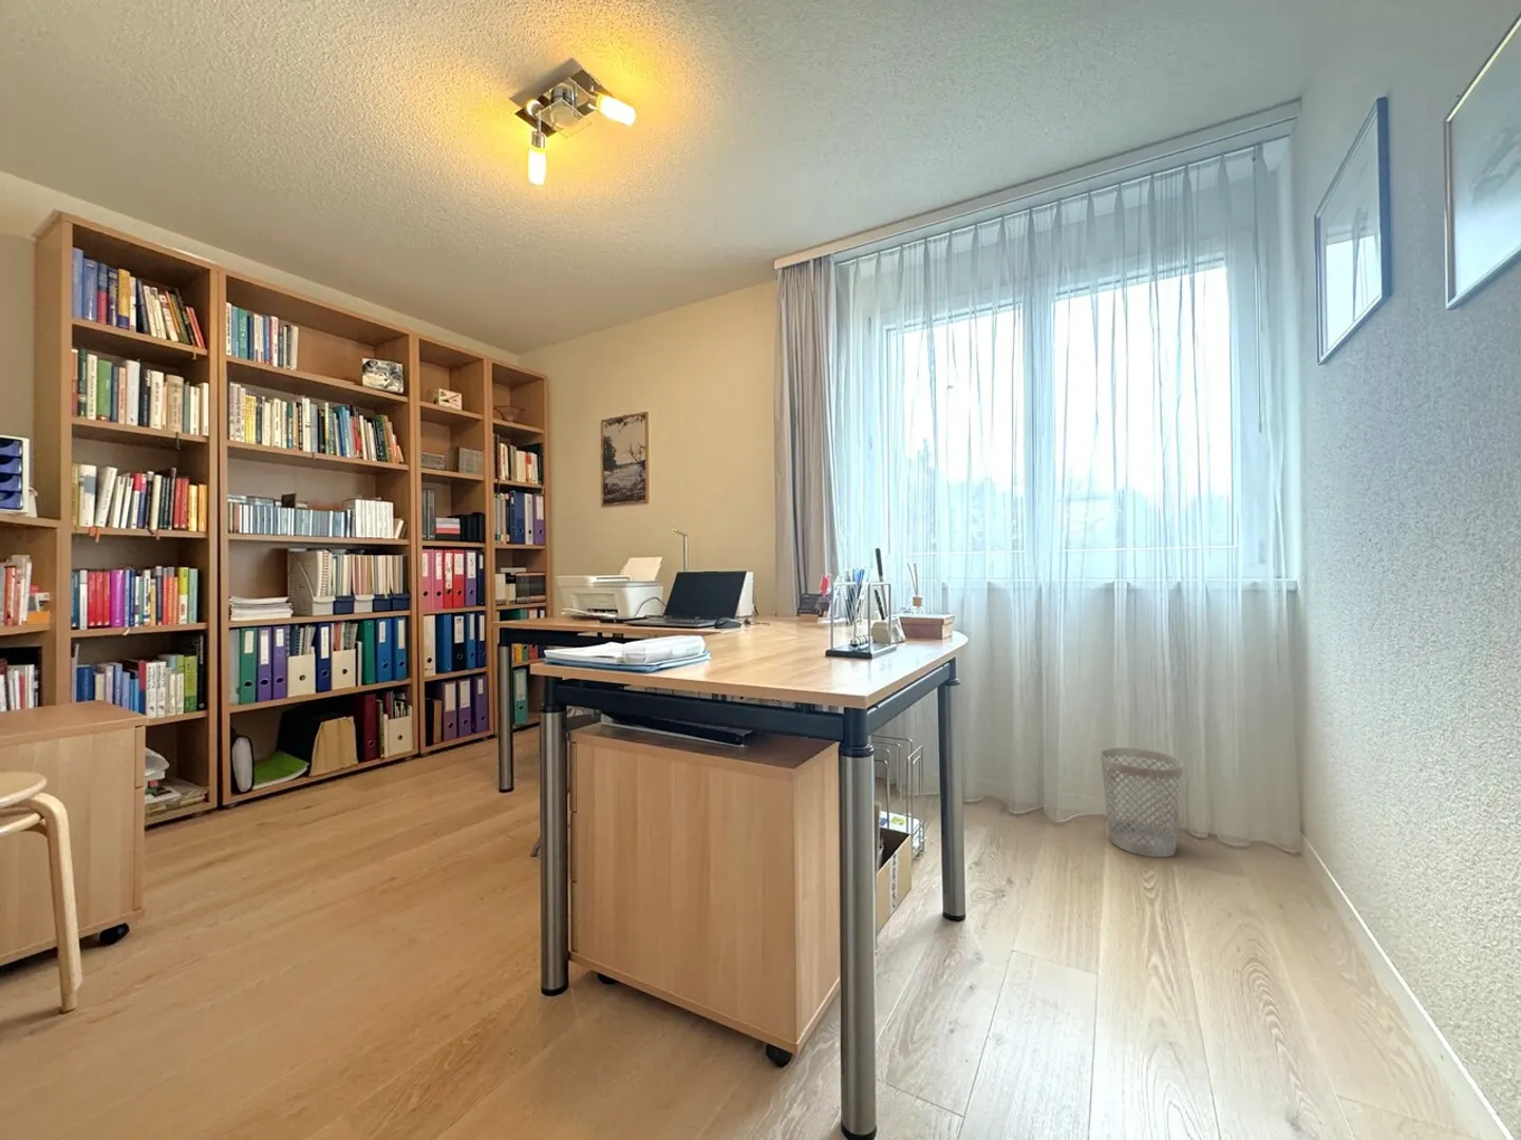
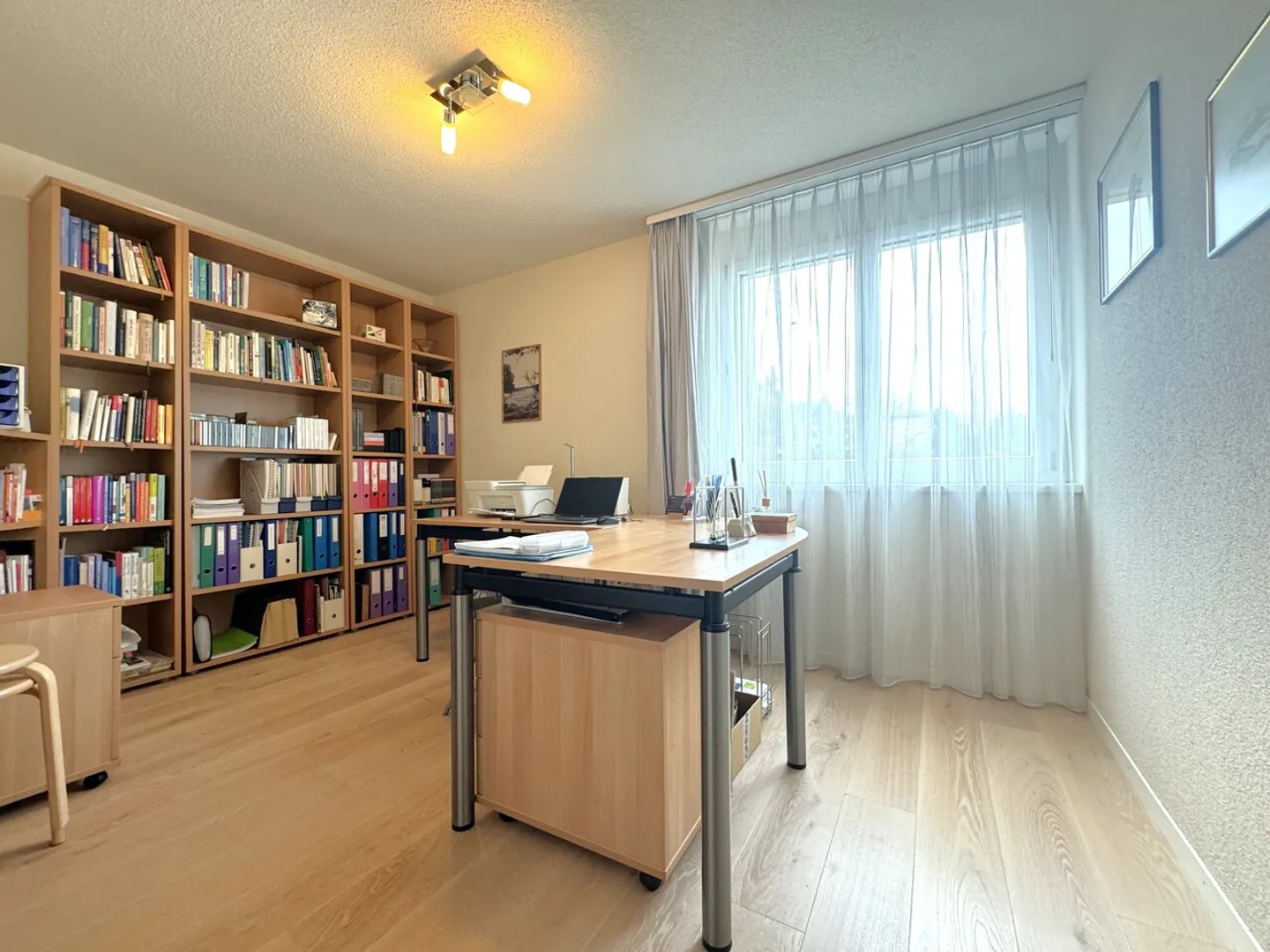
- wastebasket [1099,746,1184,859]
